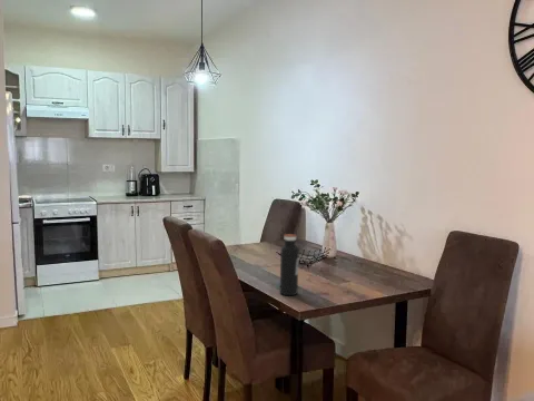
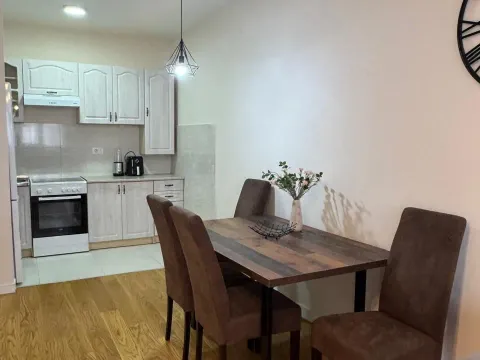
- water bottle [279,233,299,296]
